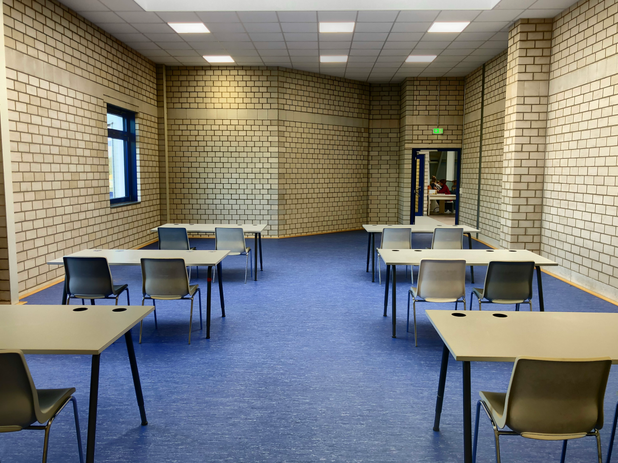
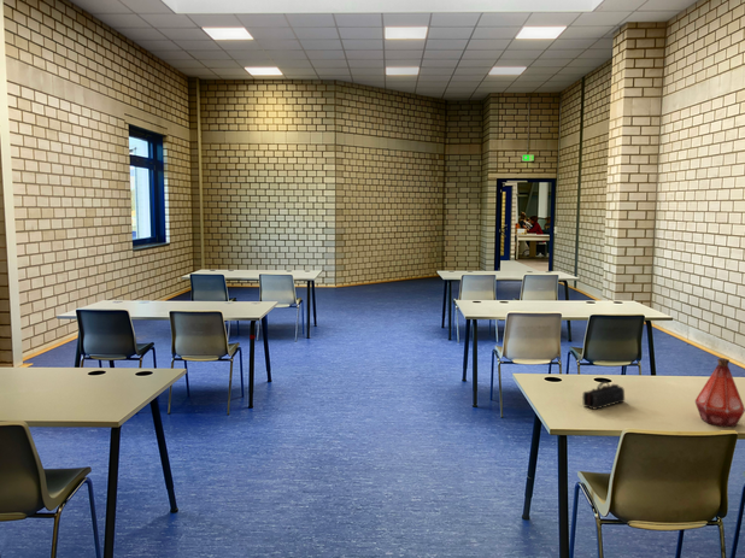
+ pencil case [581,380,626,411]
+ bottle [693,357,745,428]
